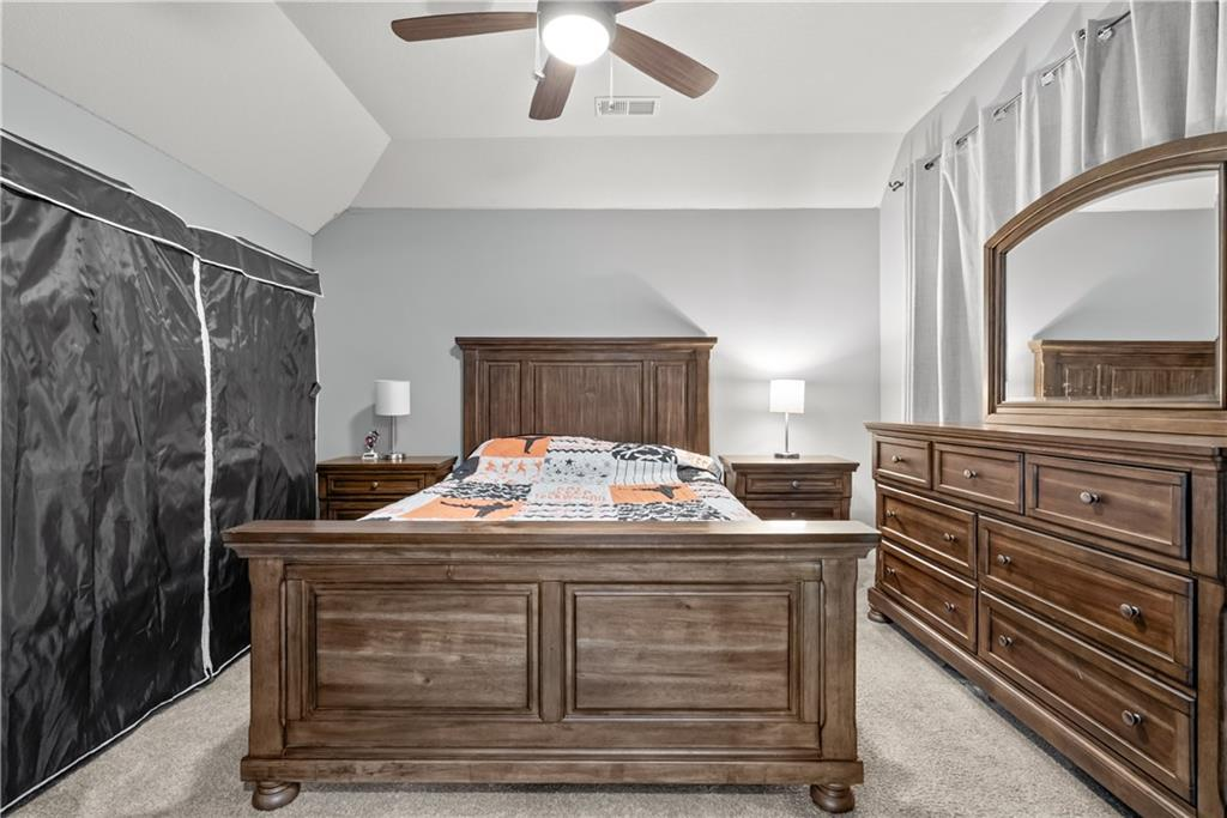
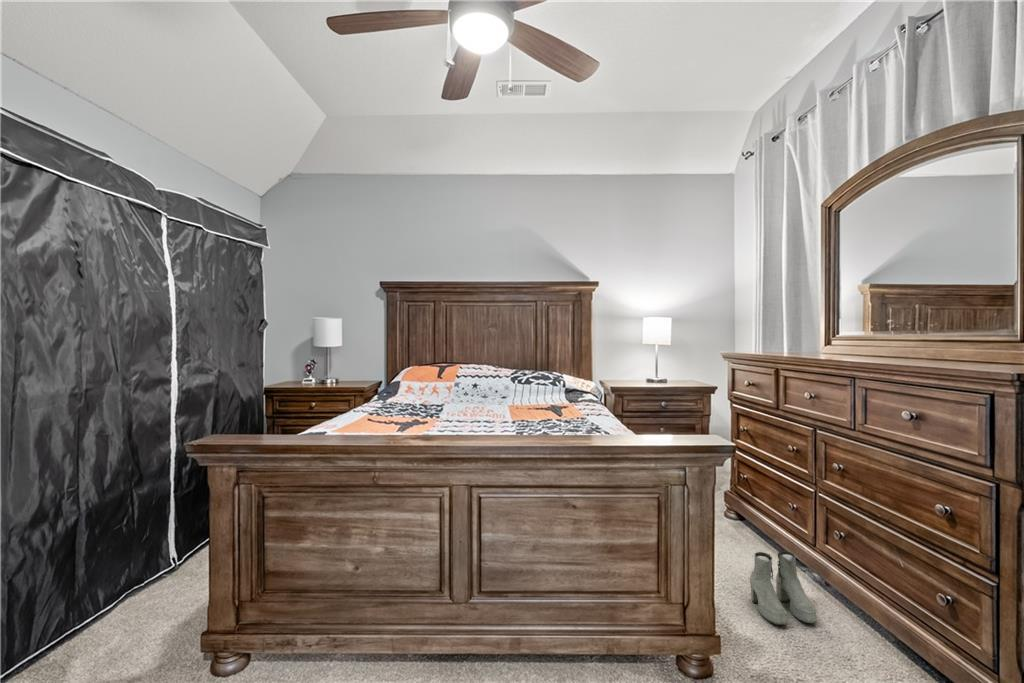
+ boots [749,550,818,626]
